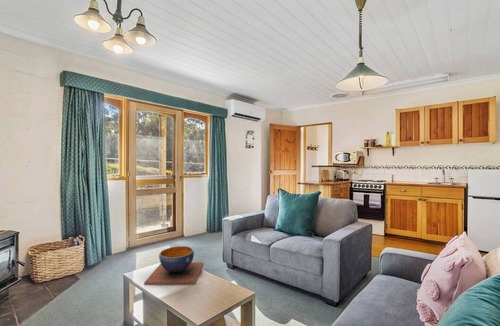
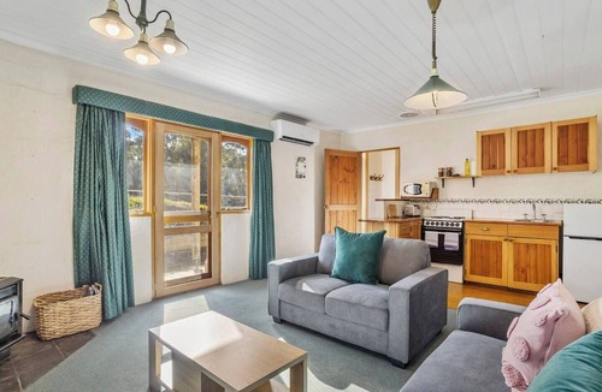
- decorative bowl [143,245,205,286]
